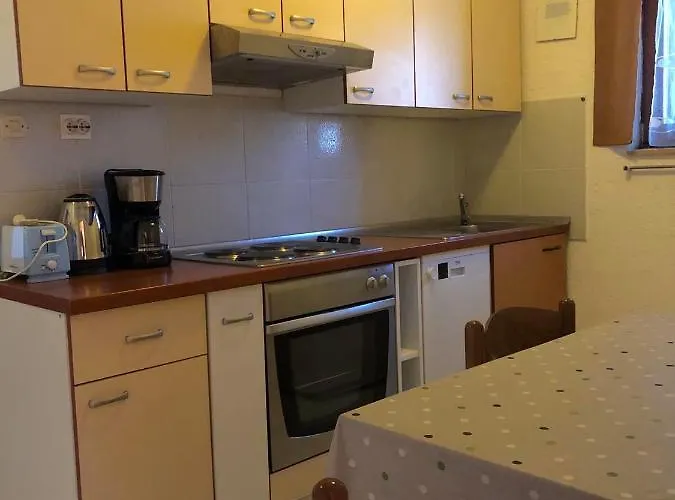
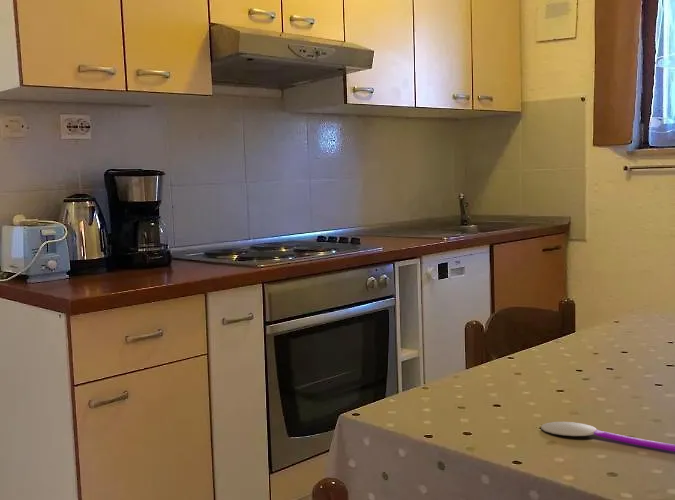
+ spoon [540,421,675,453]
